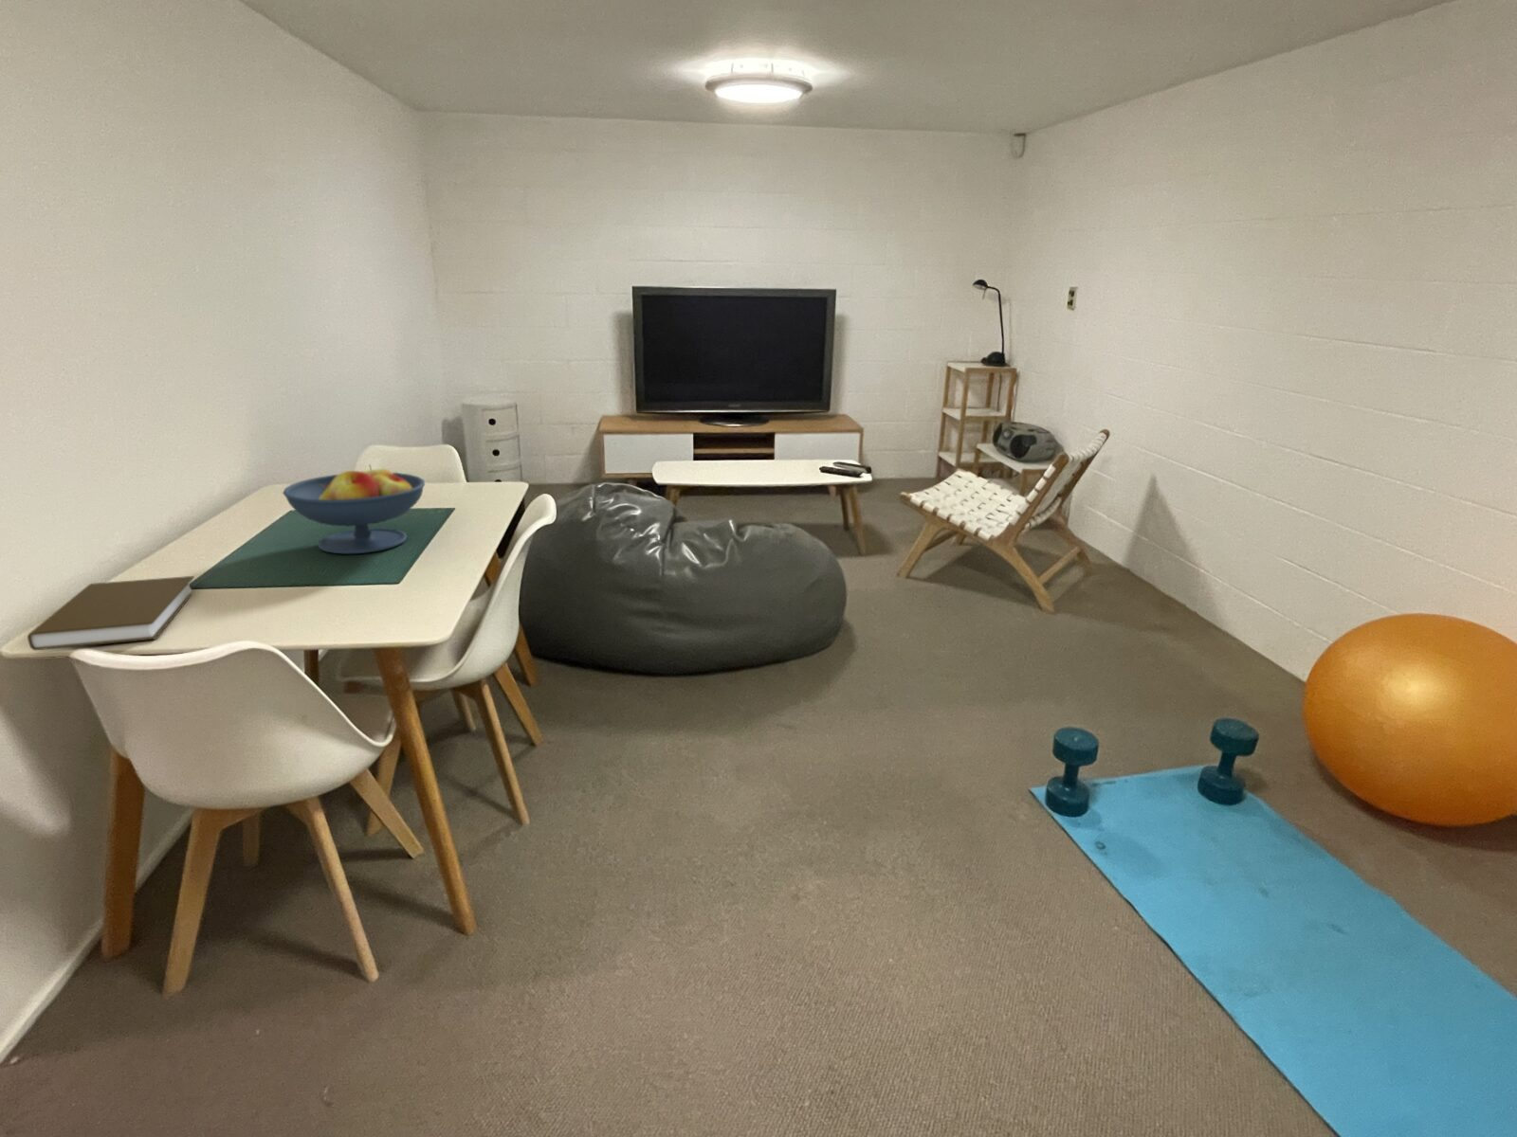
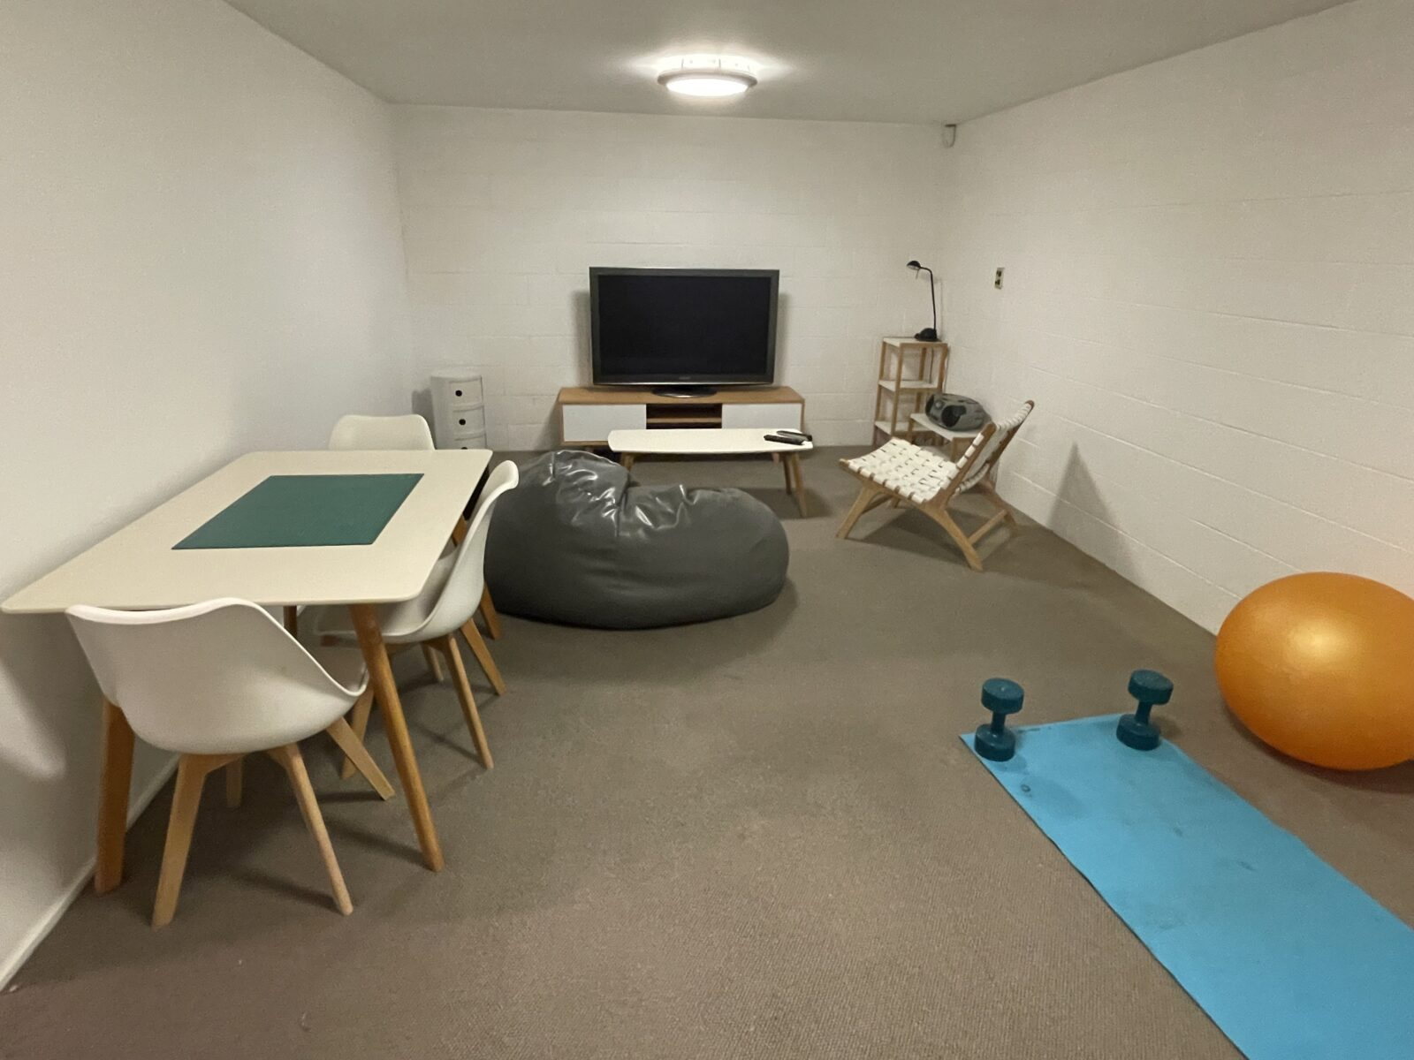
- book [26,576,196,651]
- fruit bowl [282,463,425,554]
